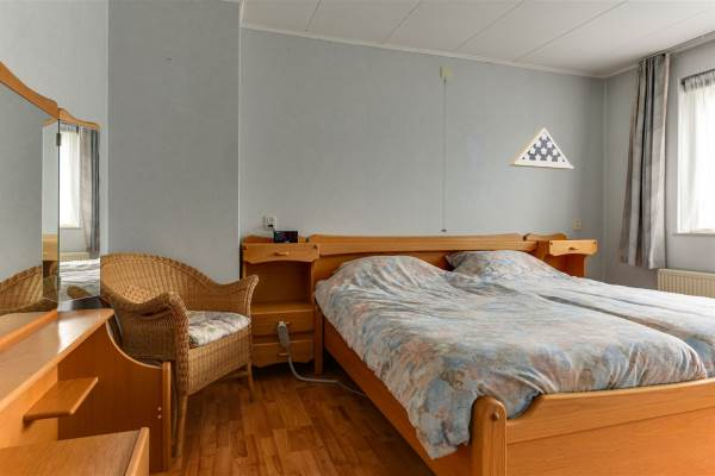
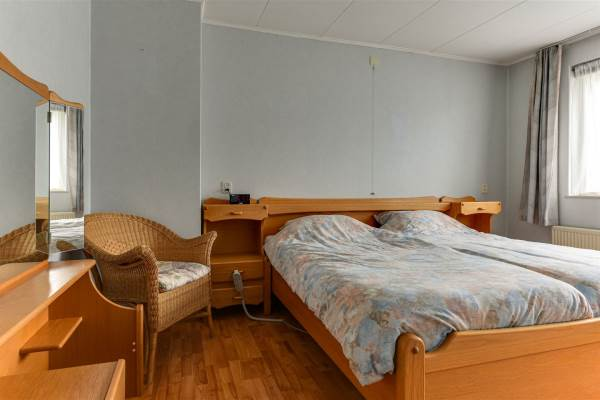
- display case [508,127,576,170]
